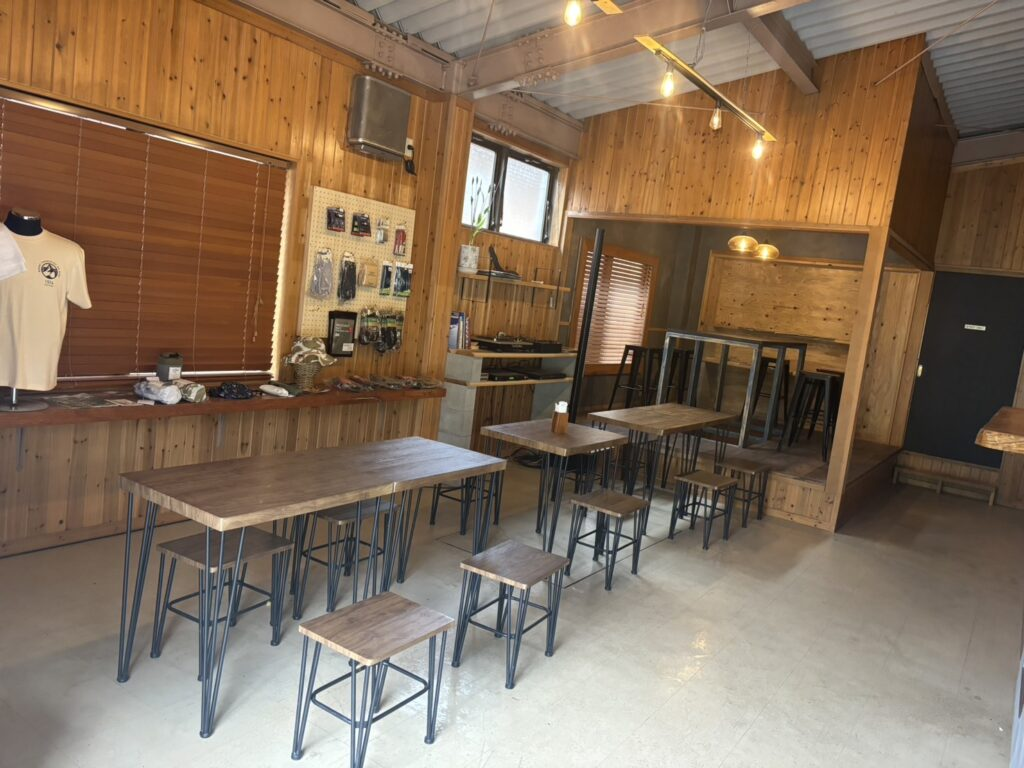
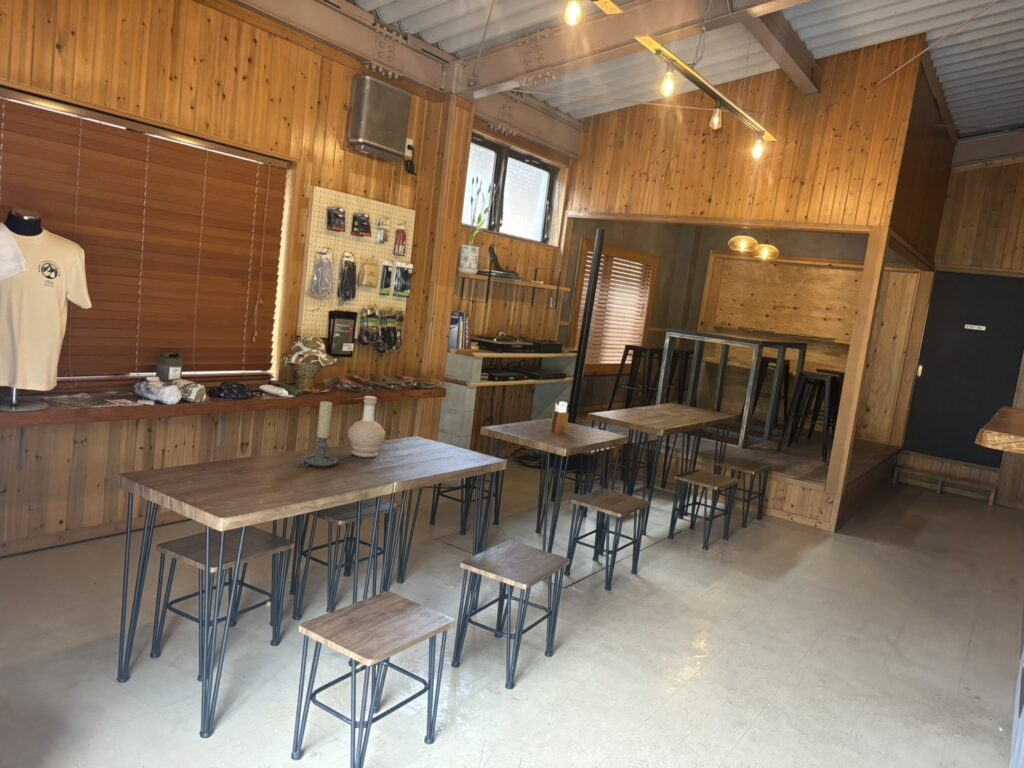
+ bottle [347,395,386,458]
+ candle holder [301,400,339,468]
